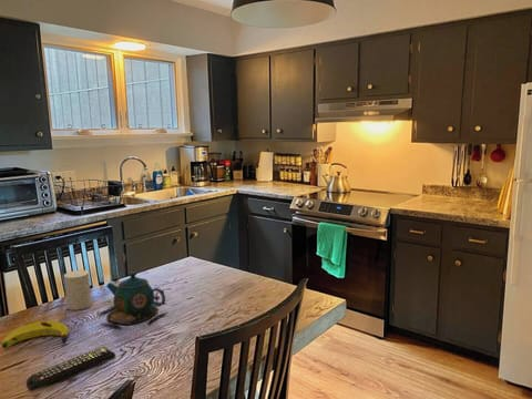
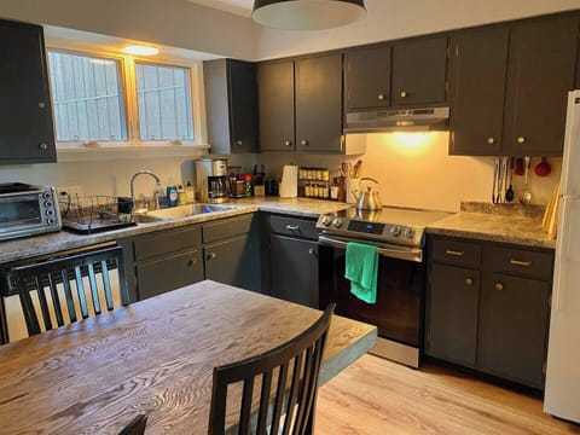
- banana [1,319,70,349]
- teapot [96,269,167,329]
- cup [63,269,92,311]
- remote control [25,346,116,392]
